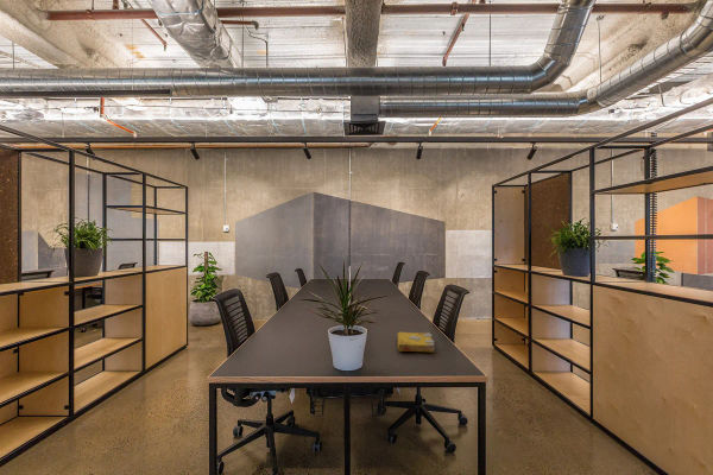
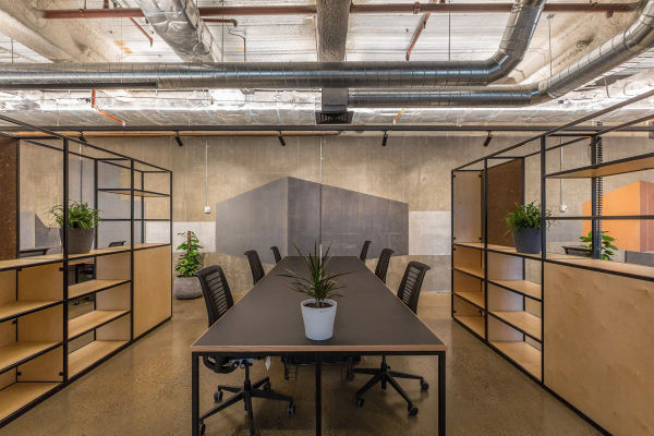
- spell book [397,331,436,354]
